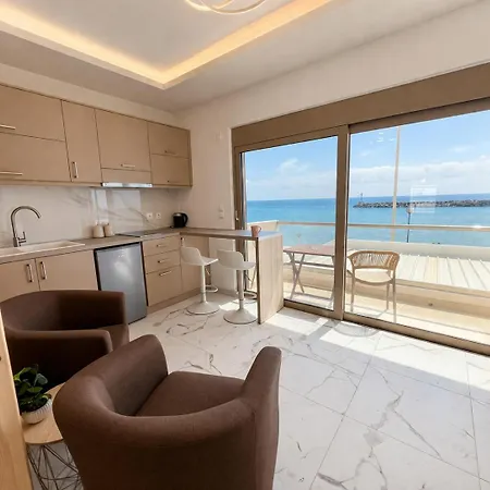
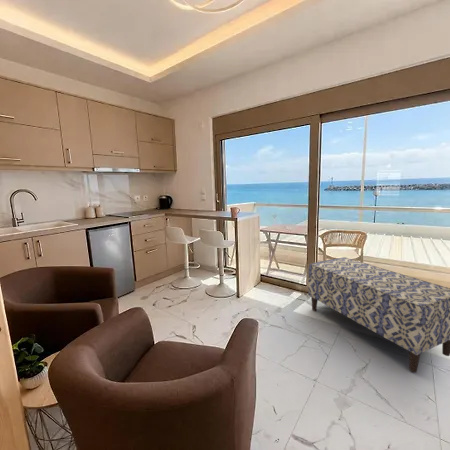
+ bench [307,256,450,373]
